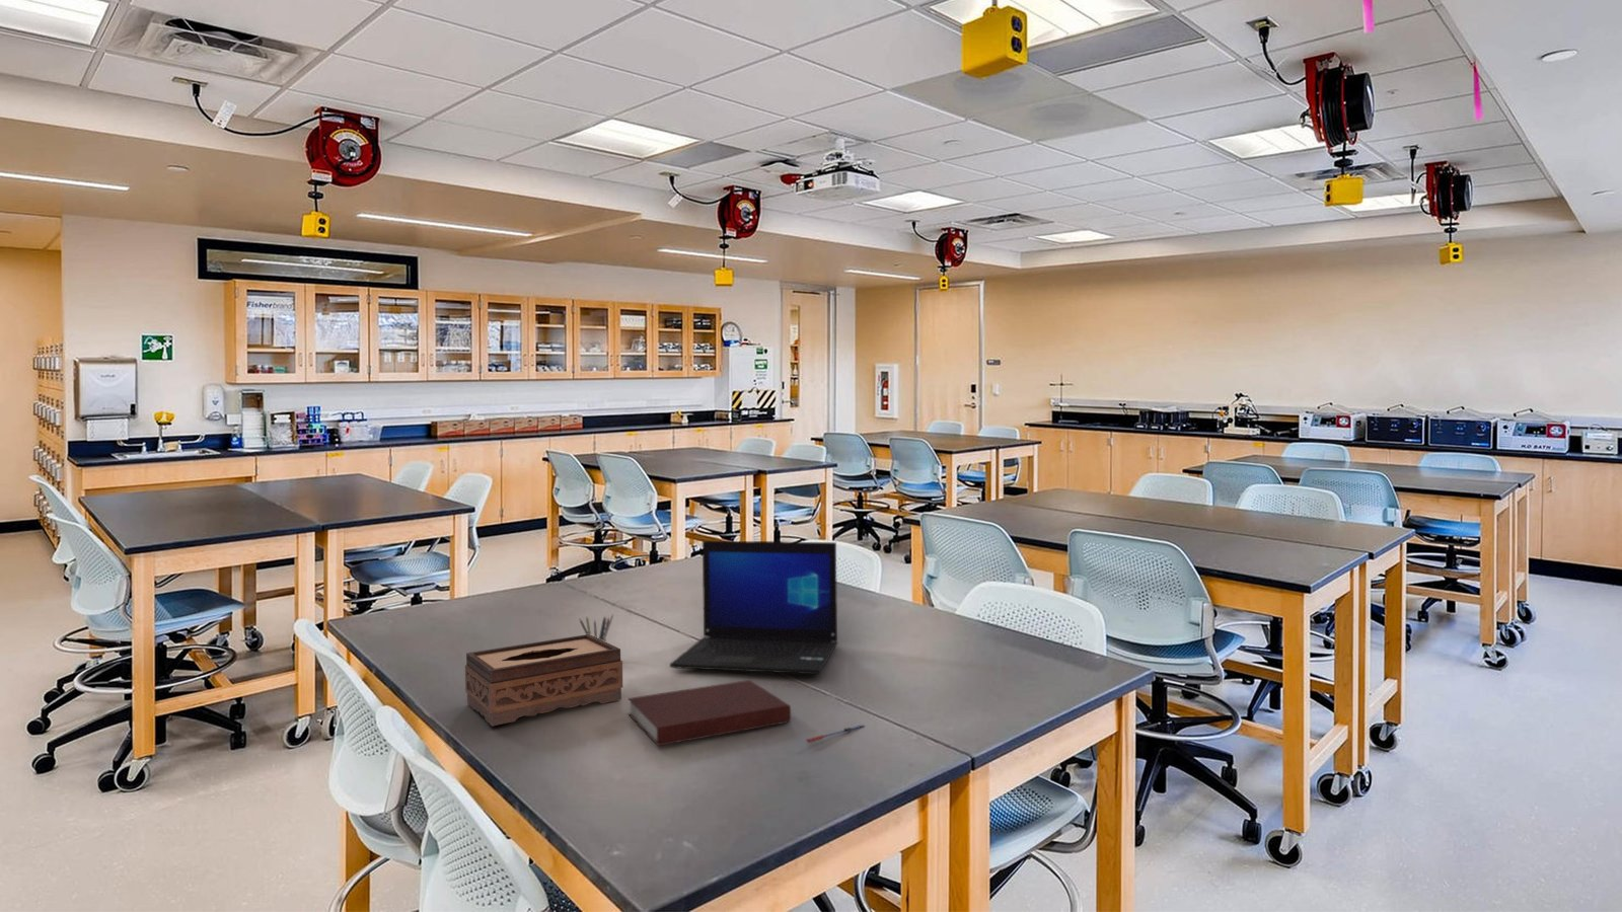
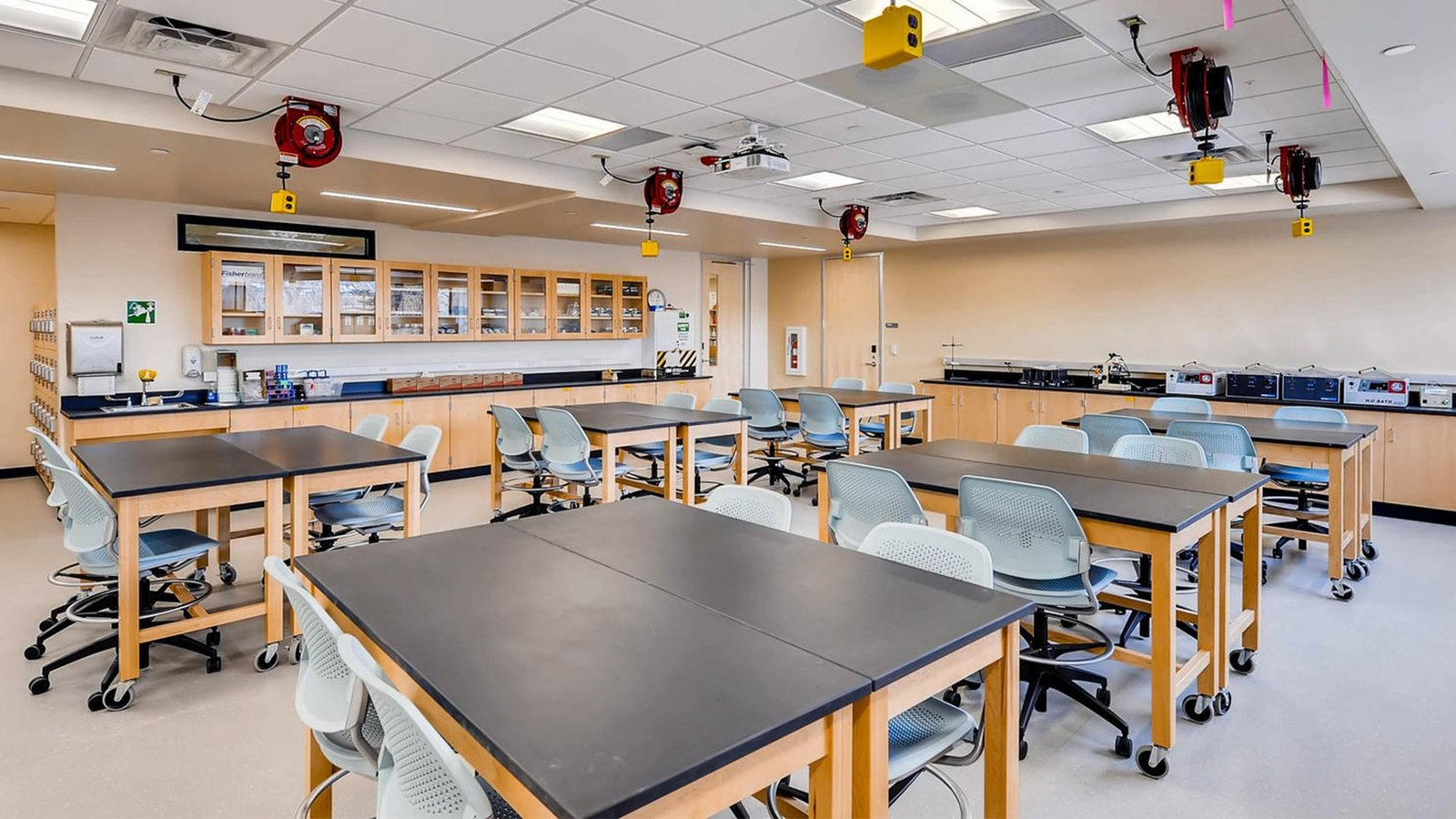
- laptop [670,540,839,675]
- pen [805,724,866,744]
- pencil box [579,614,614,643]
- tissue box [465,634,624,726]
- notebook [626,679,792,747]
